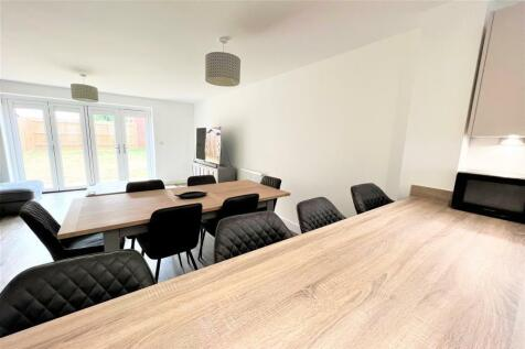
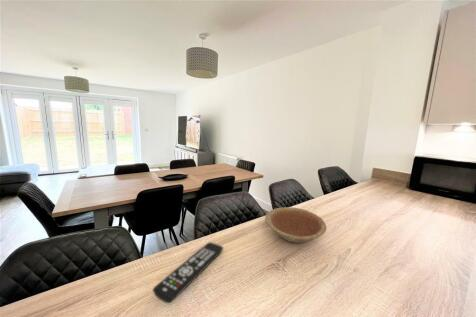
+ bowl [264,206,327,244]
+ remote control [152,241,224,304]
